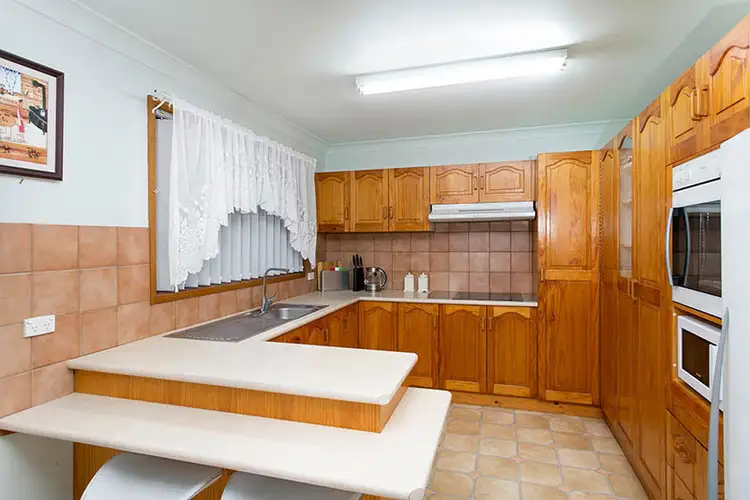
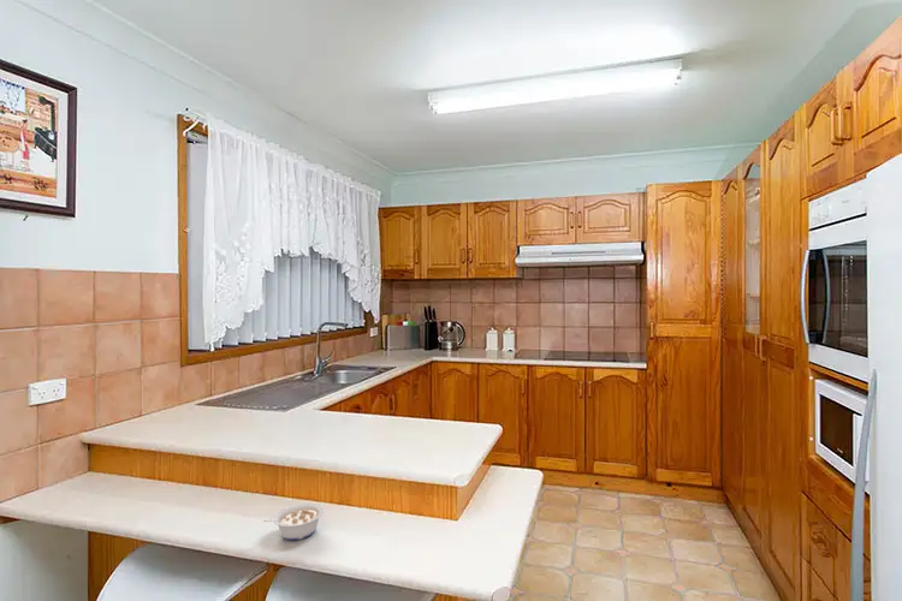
+ legume [262,502,325,541]
